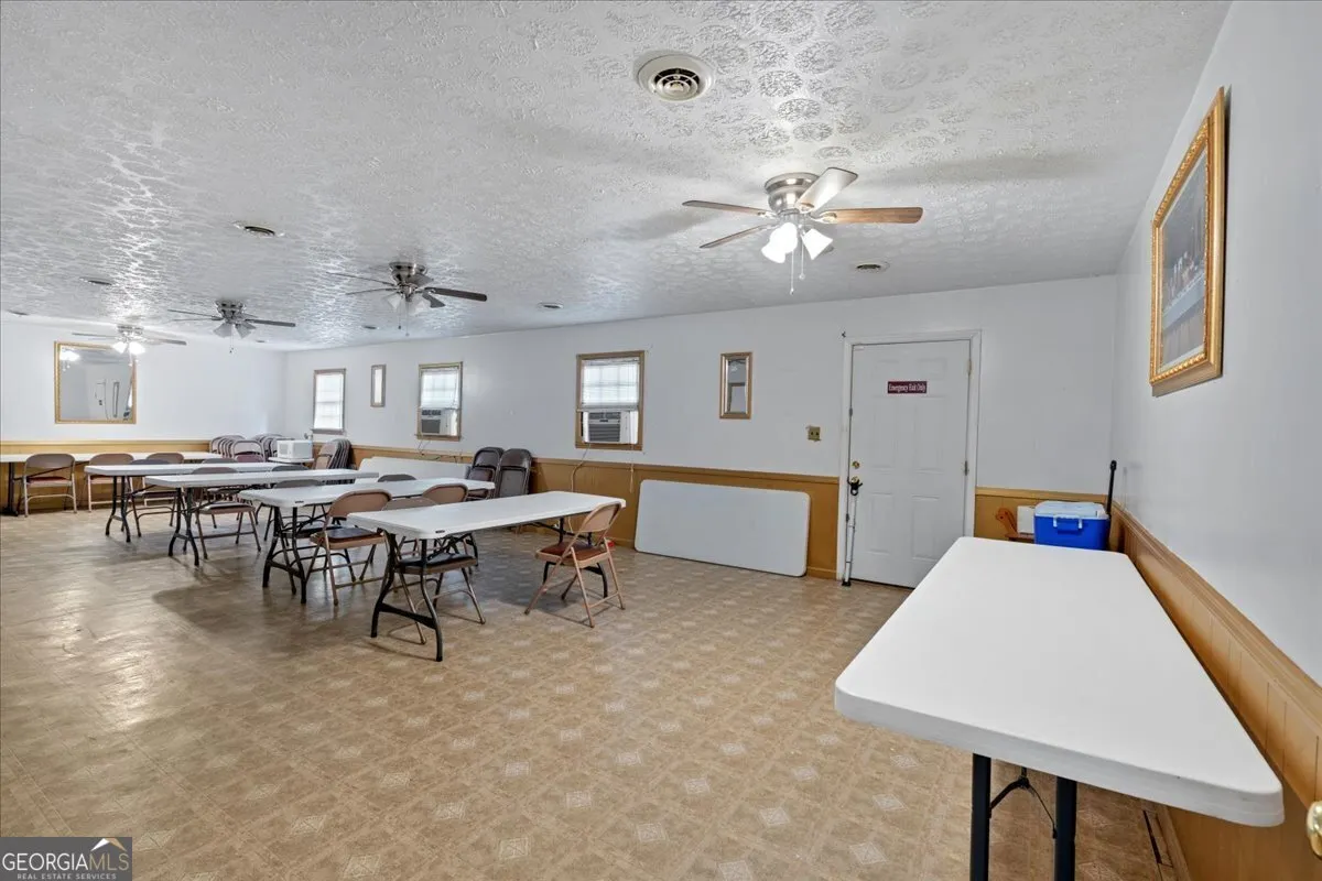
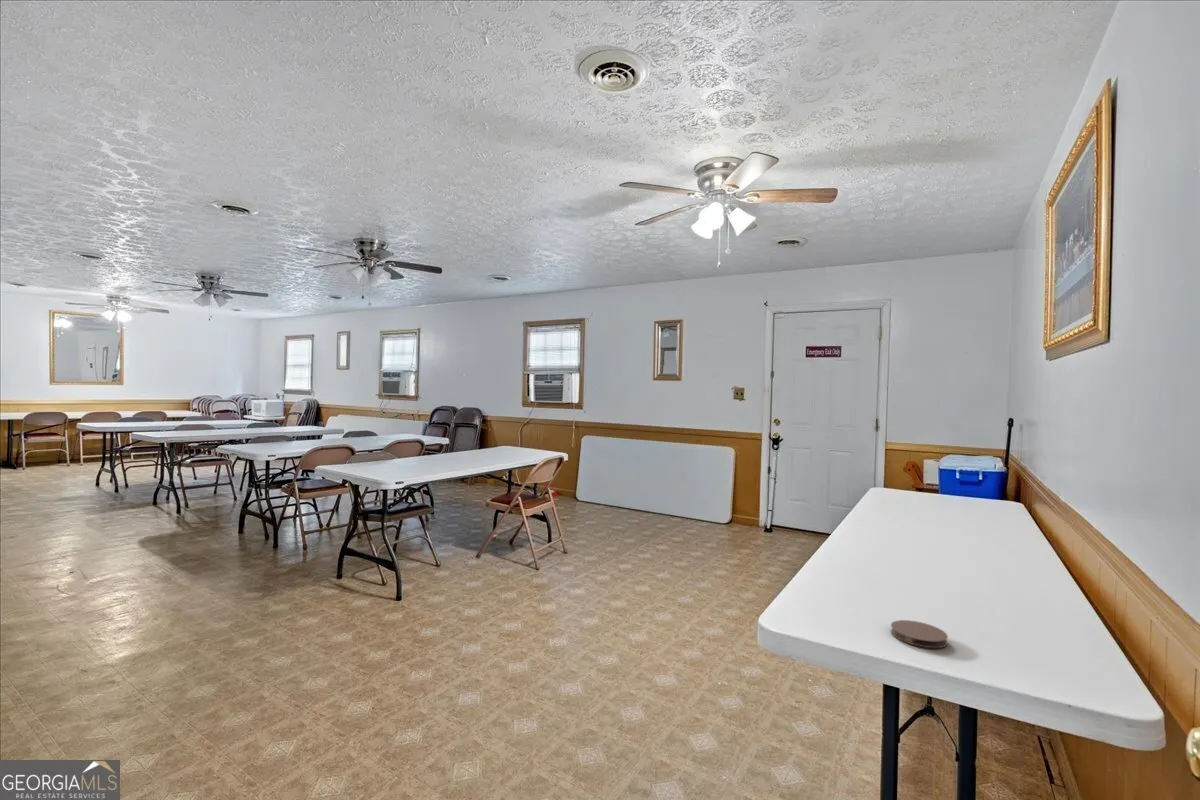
+ coaster [890,619,949,649]
